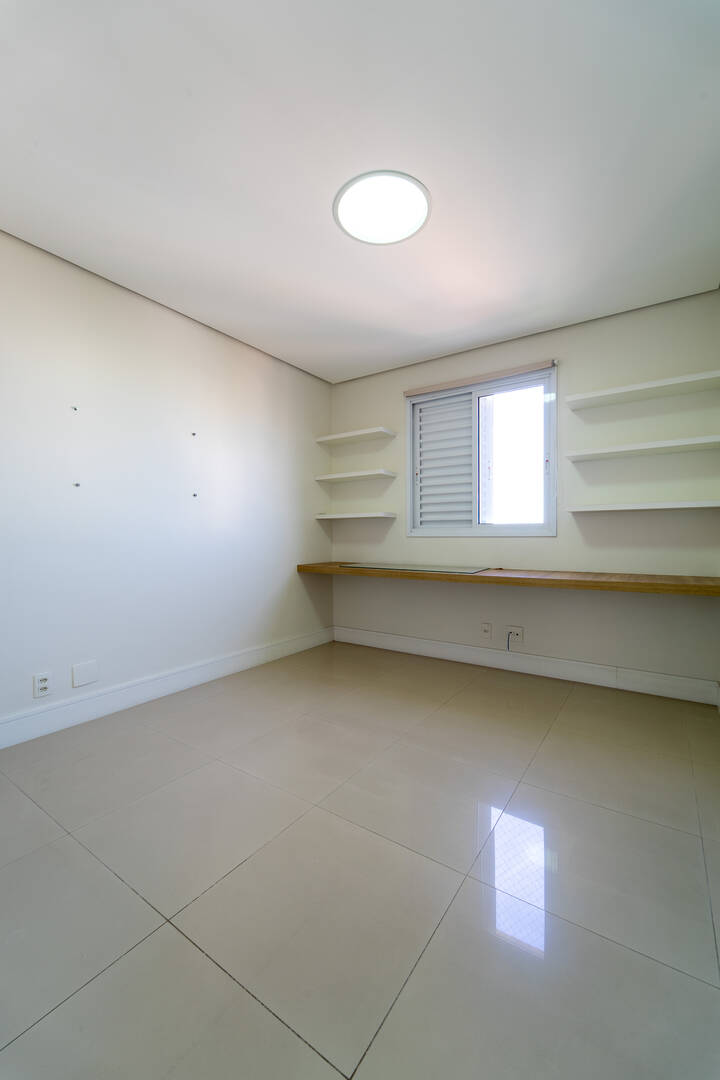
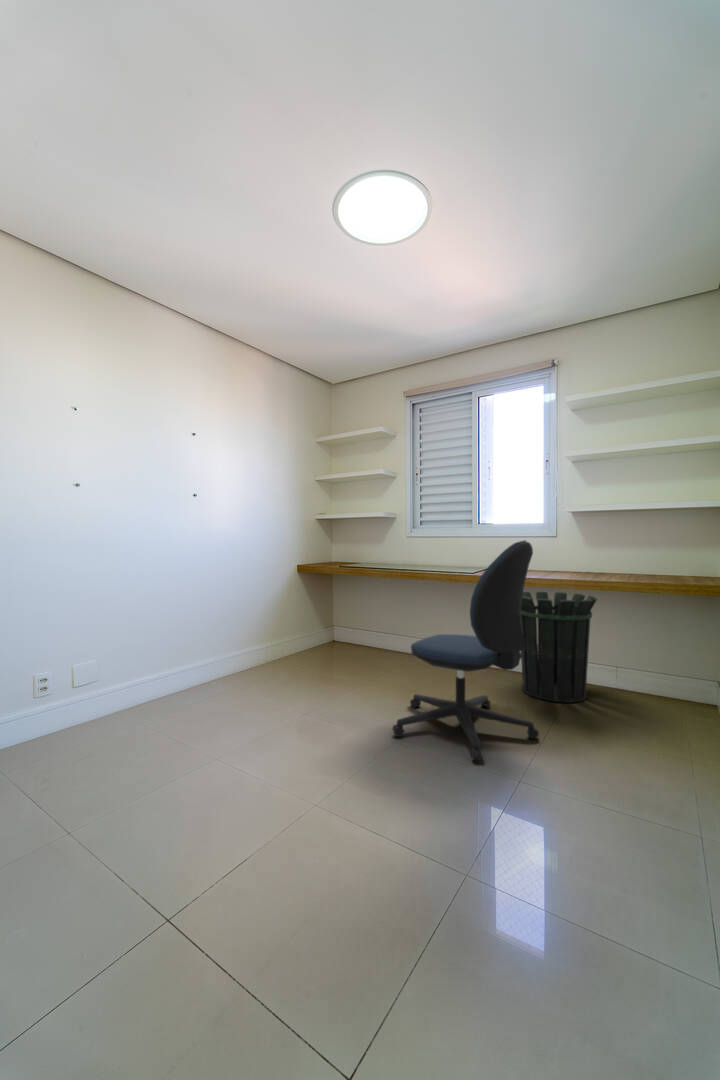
+ waste bin [520,591,598,704]
+ office chair [391,539,540,761]
